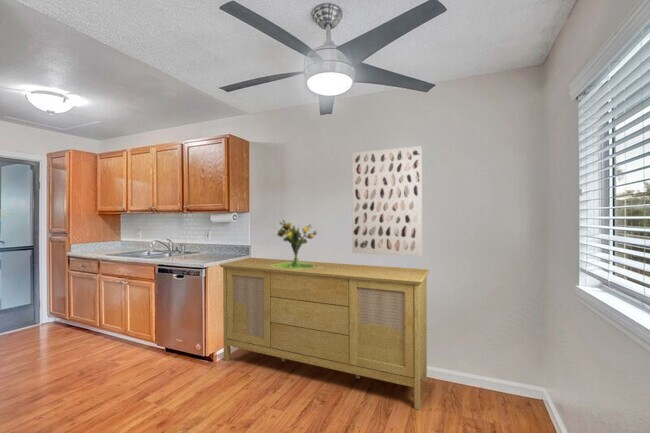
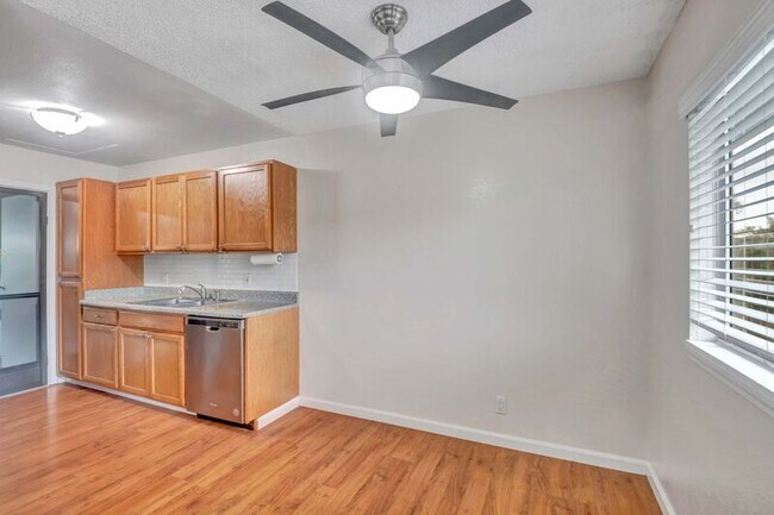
- wall art [351,145,424,258]
- sideboard [219,257,430,411]
- bouquet [271,219,323,270]
